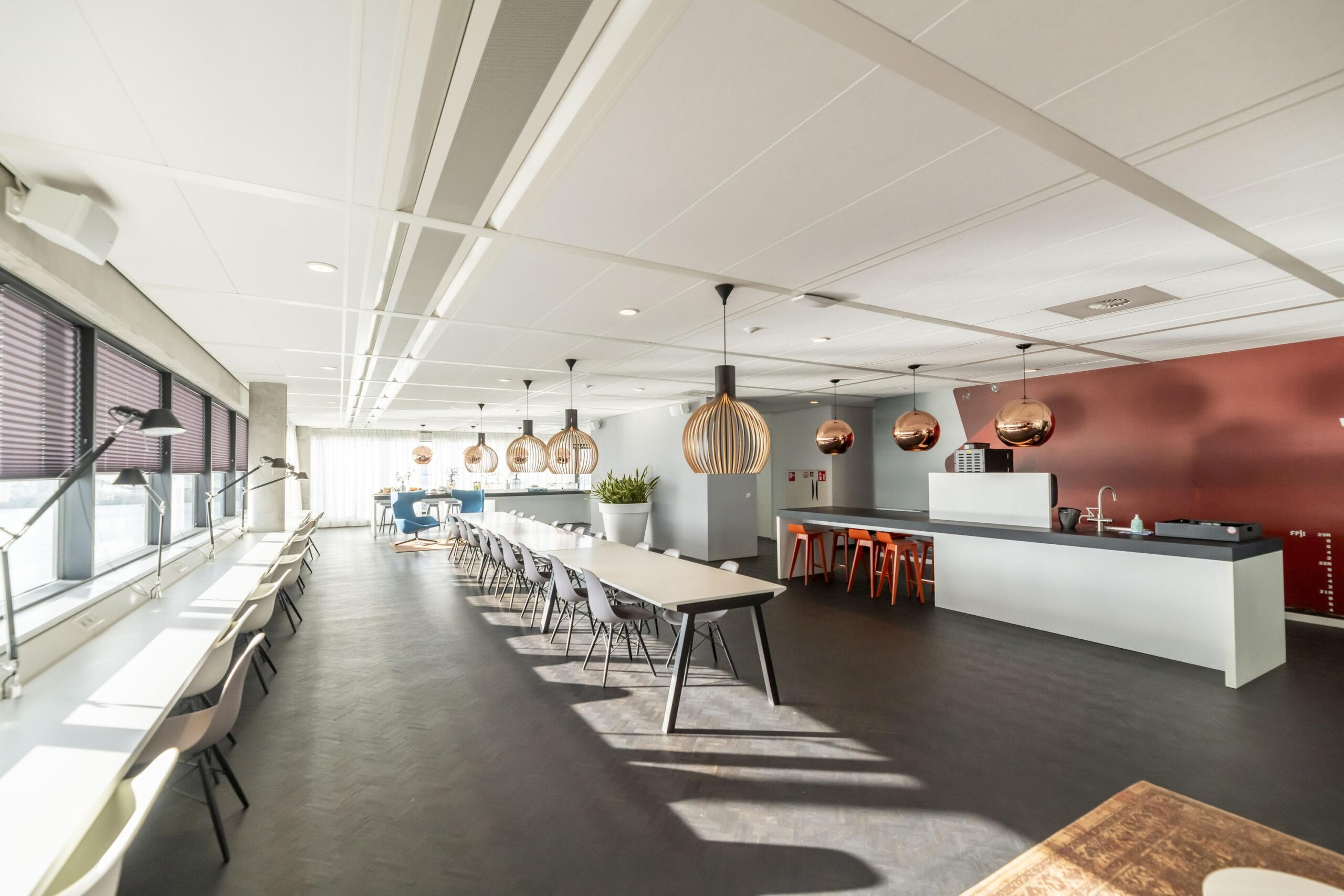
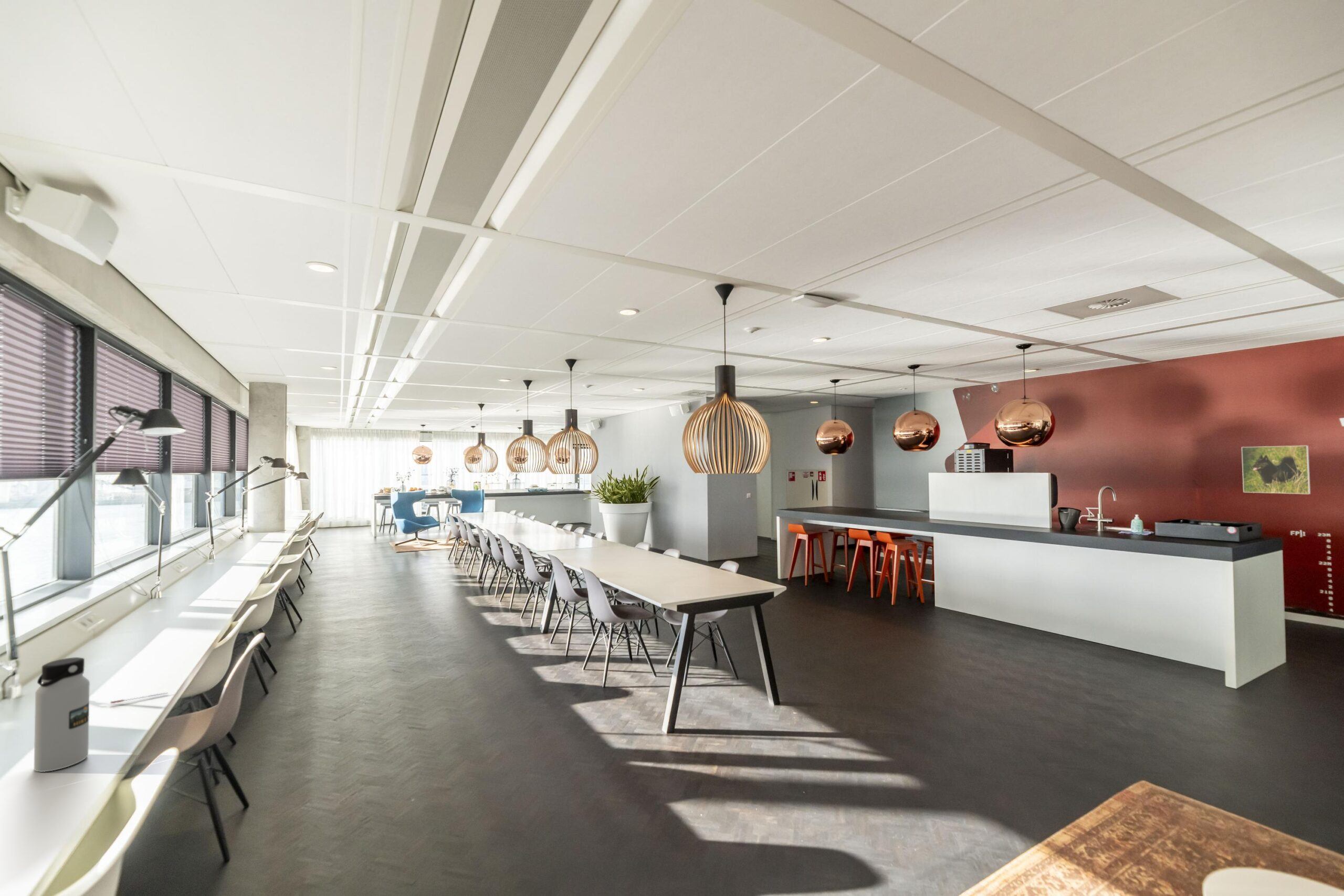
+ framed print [1241,445,1311,495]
+ pen [110,692,169,704]
+ water bottle [34,657,90,773]
